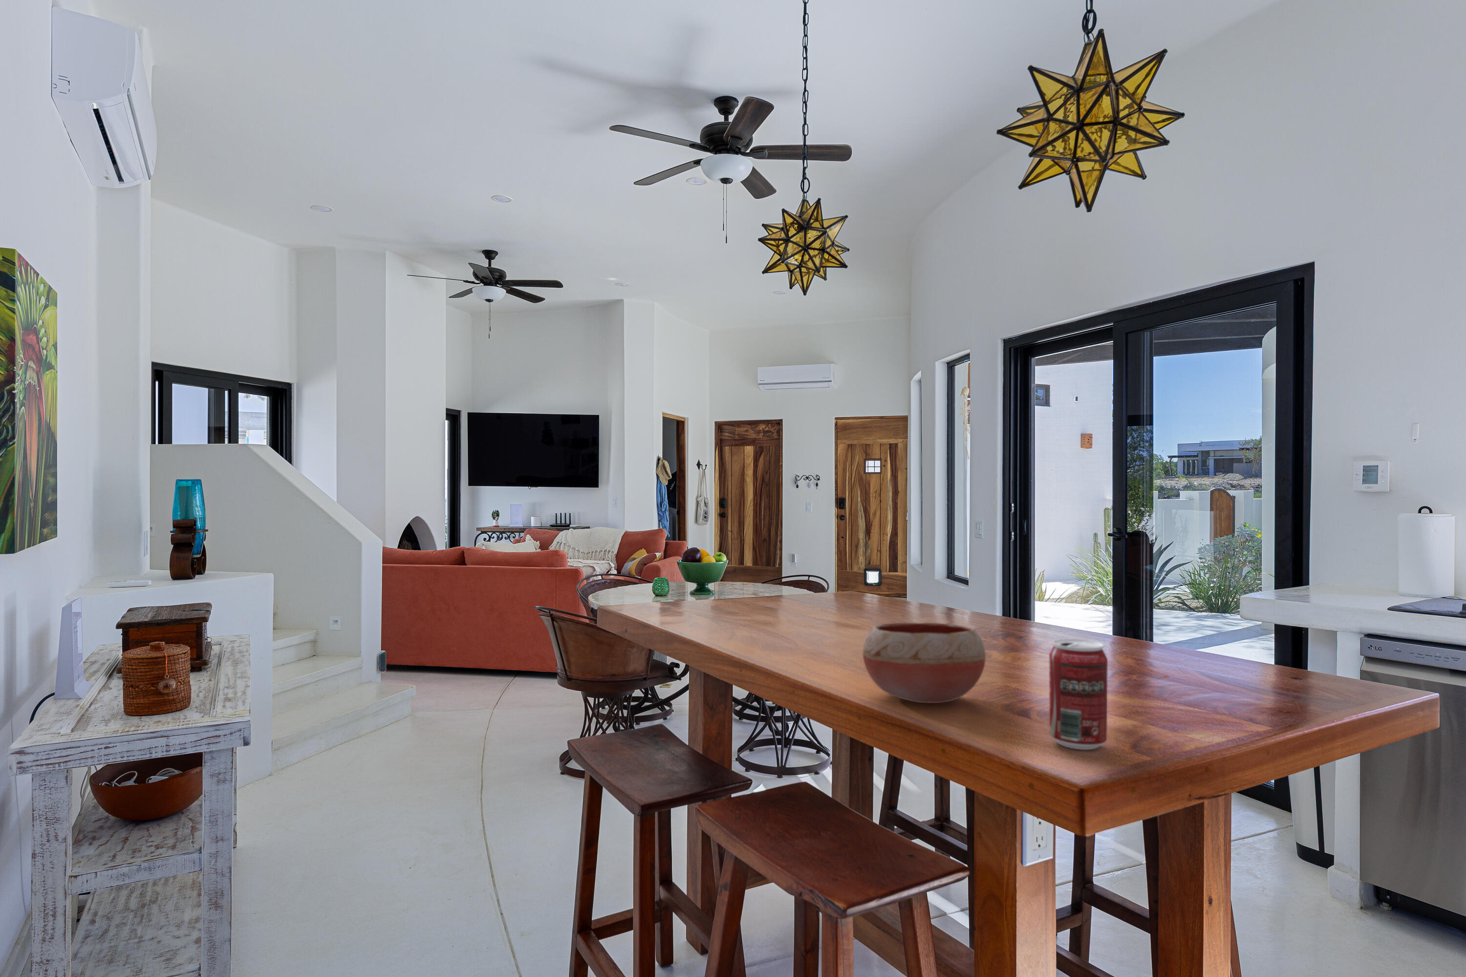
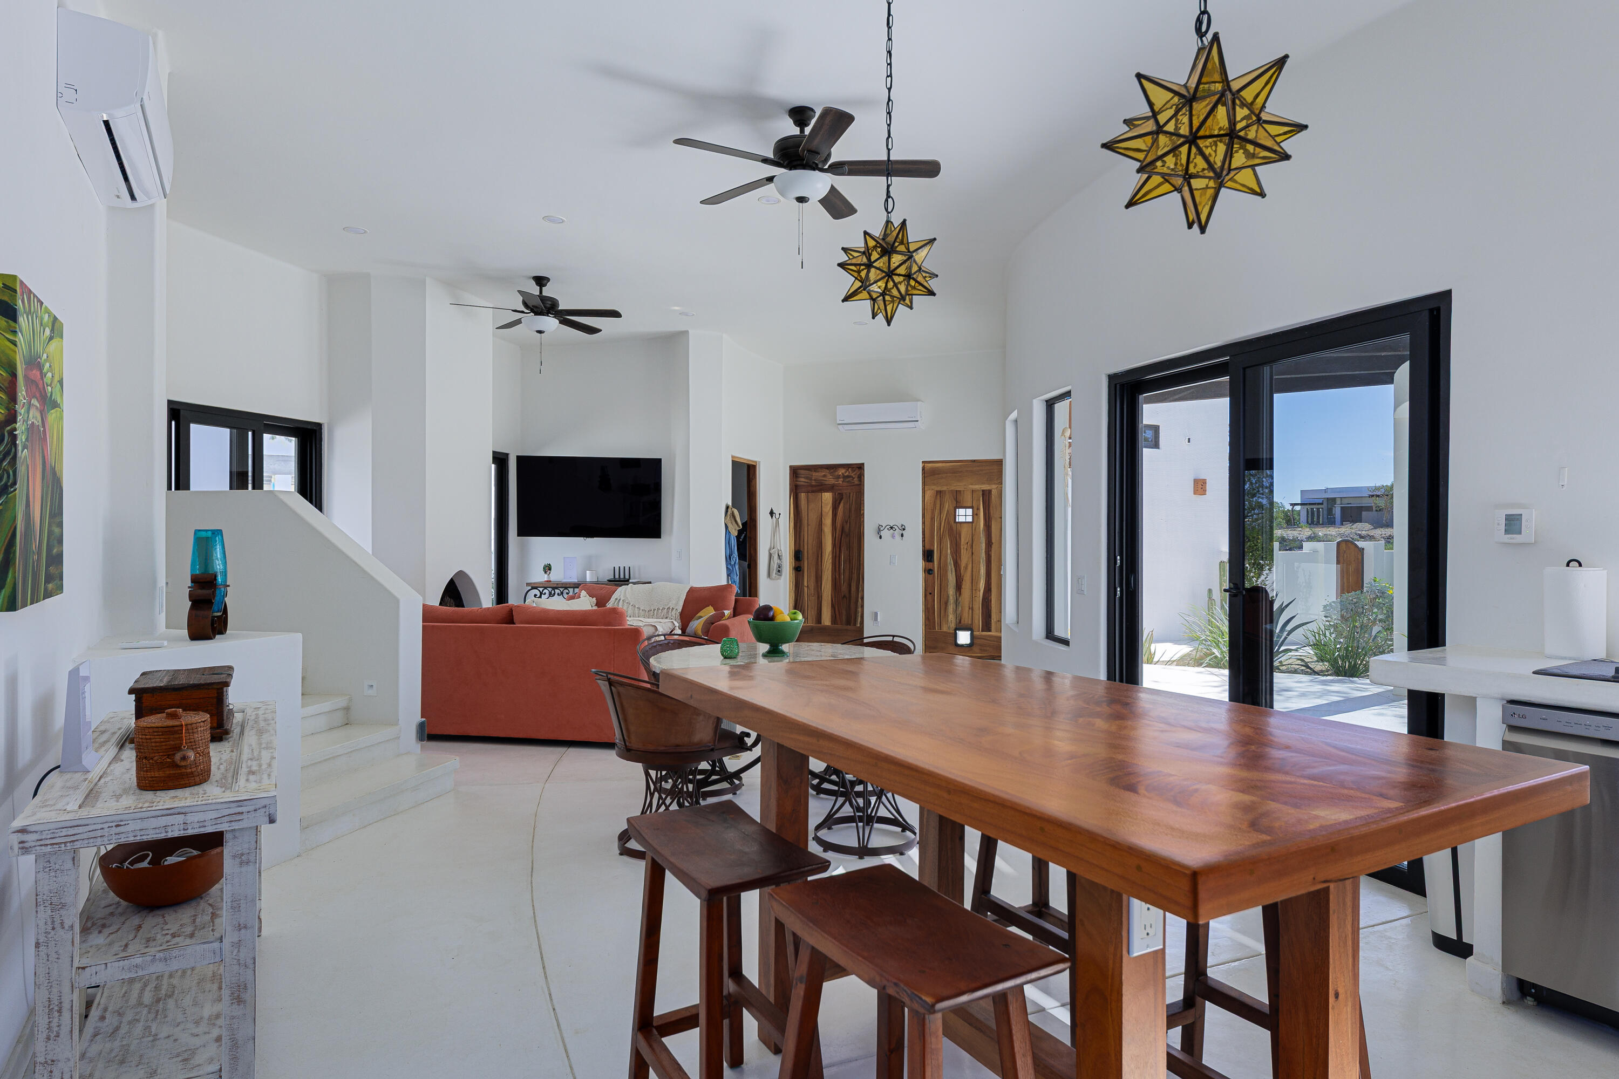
- beverage can [1048,639,1108,750]
- bowl [862,622,986,703]
